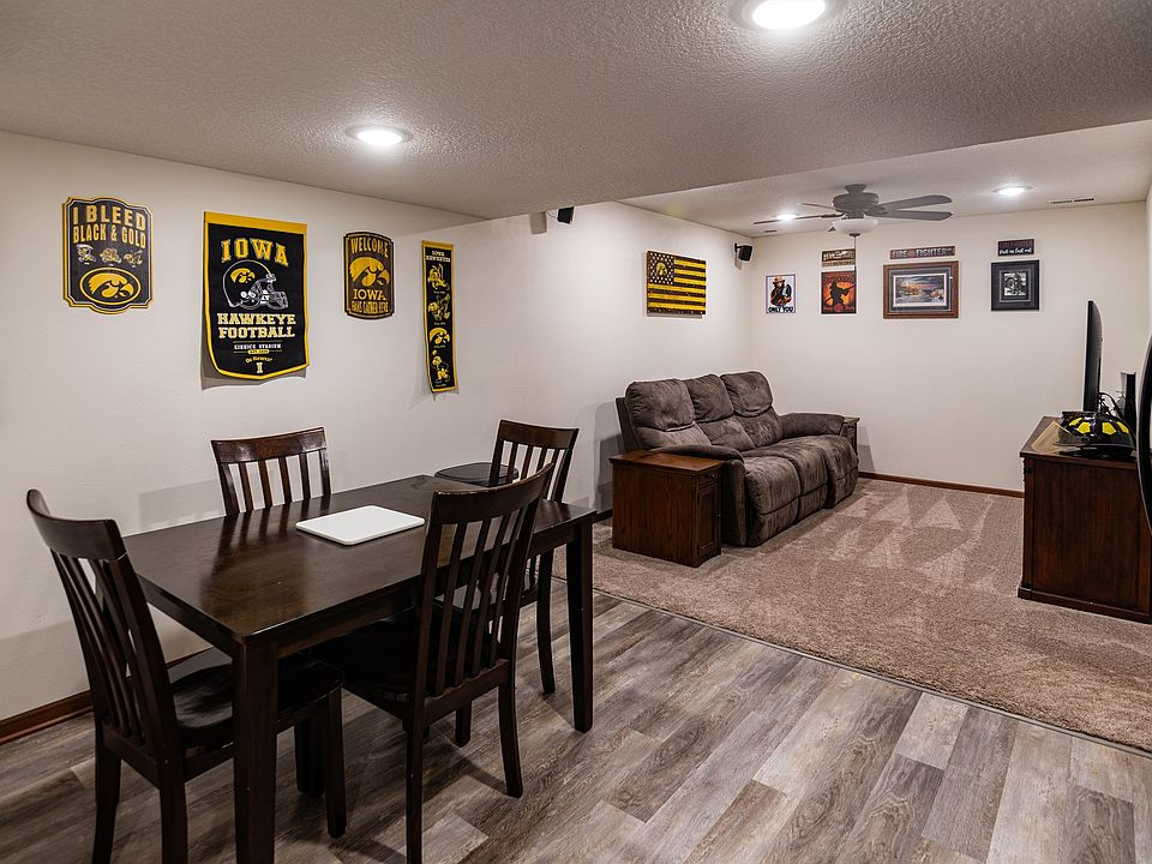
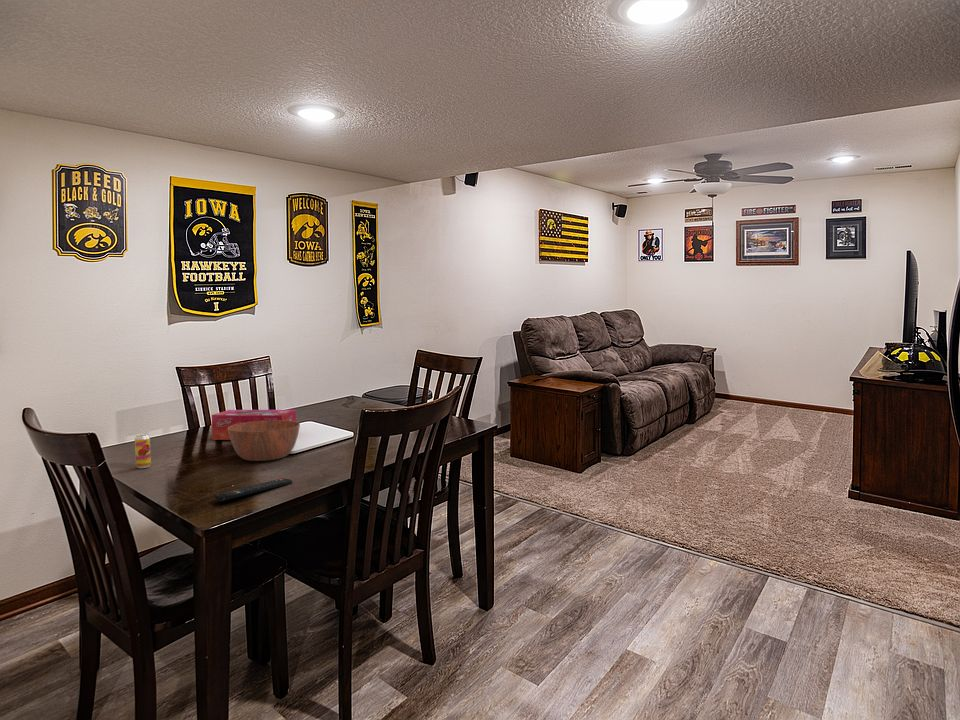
+ remote control [213,477,293,502]
+ beverage can [134,432,152,469]
+ tissue box [211,409,297,441]
+ bowl [228,420,301,462]
